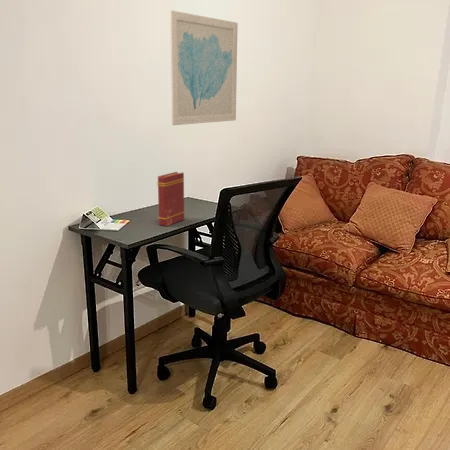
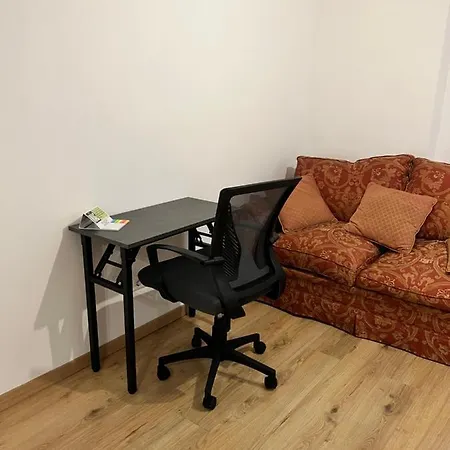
- book [156,171,185,227]
- wall art [169,10,239,126]
